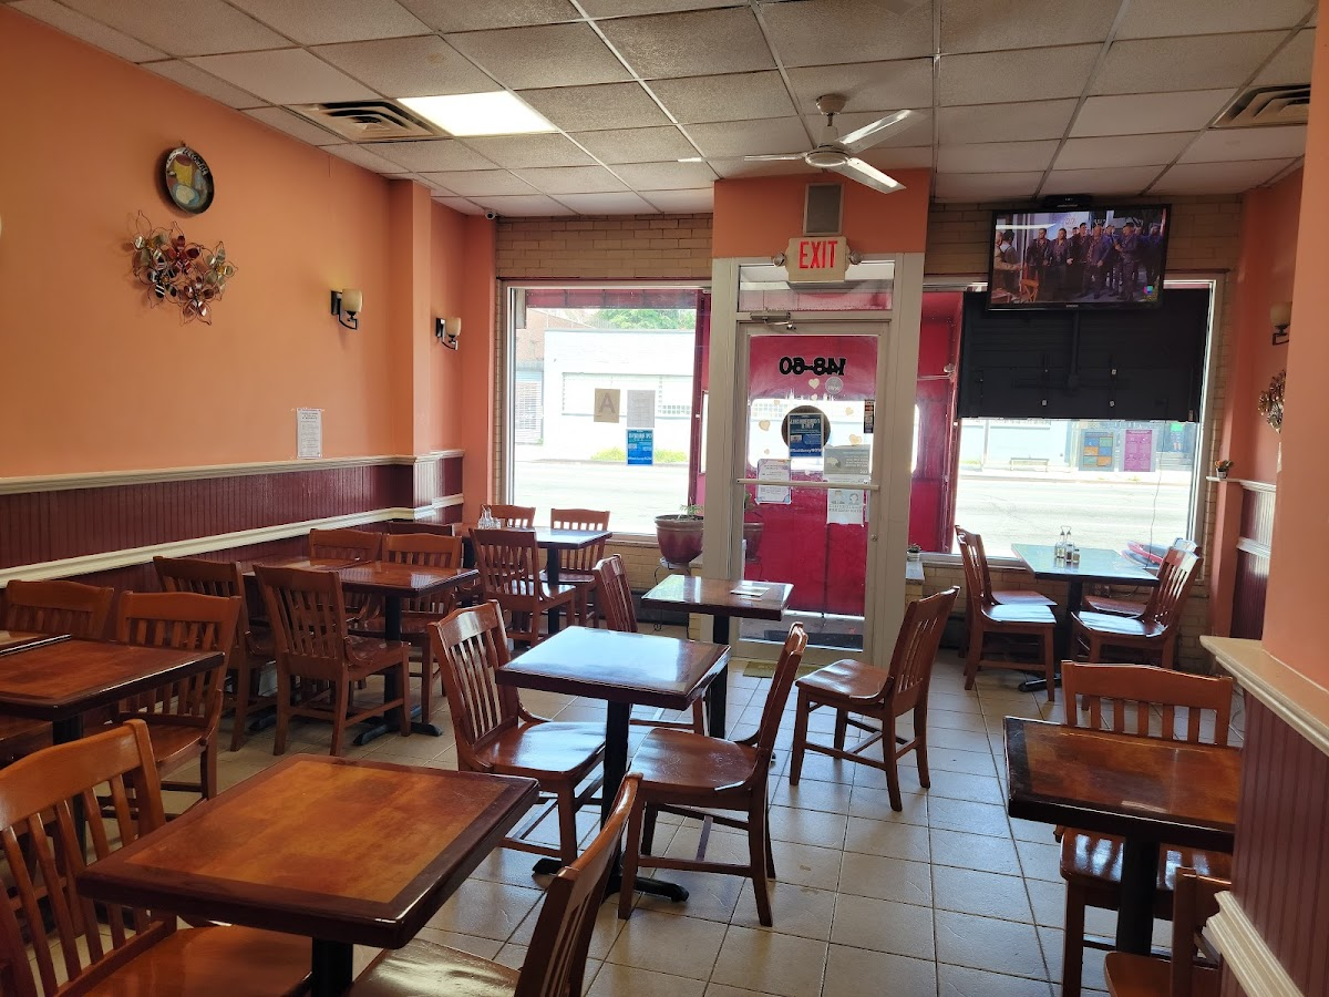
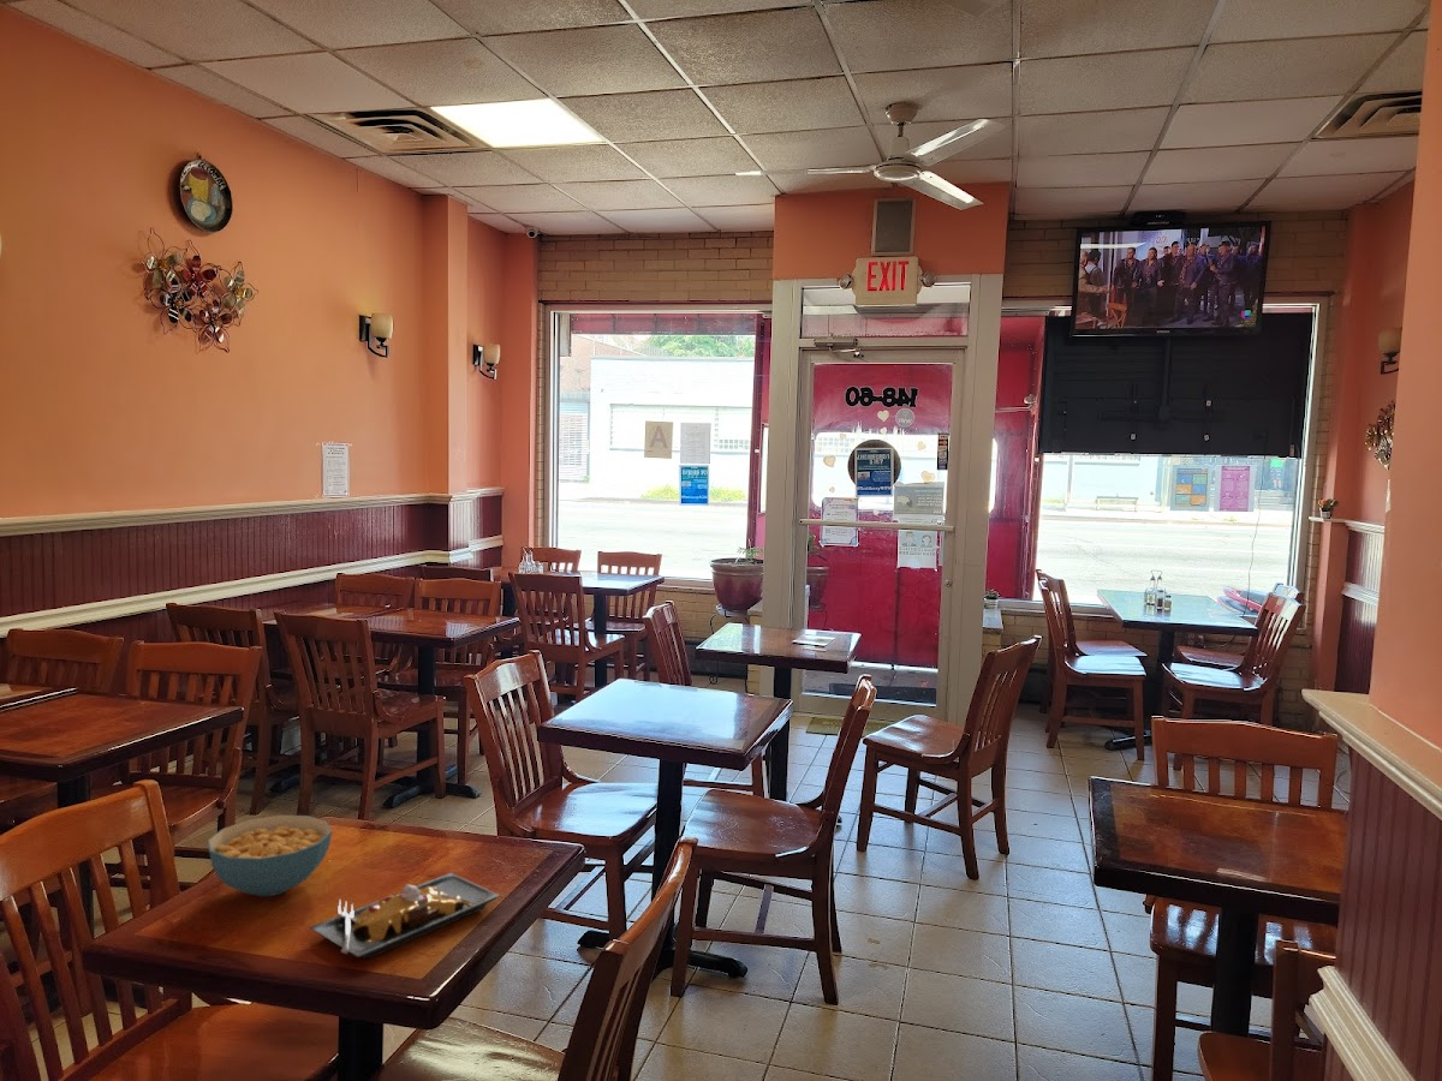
+ cereal bowl [207,814,333,897]
+ plate [309,872,501,960]
